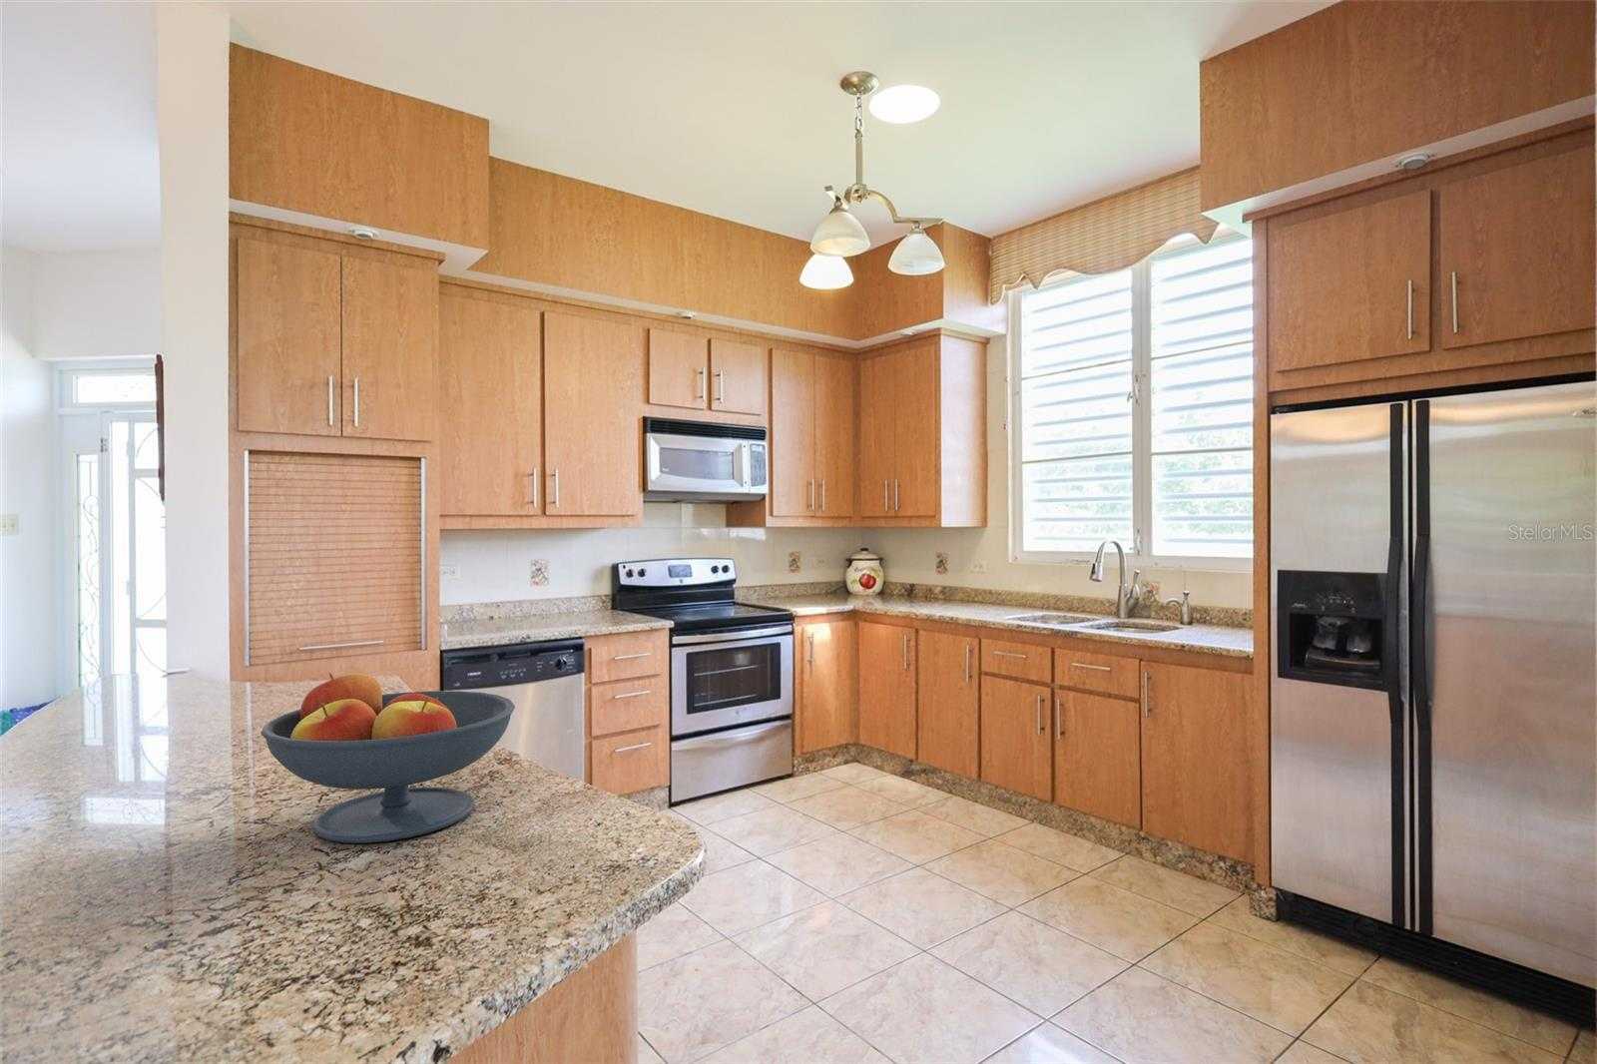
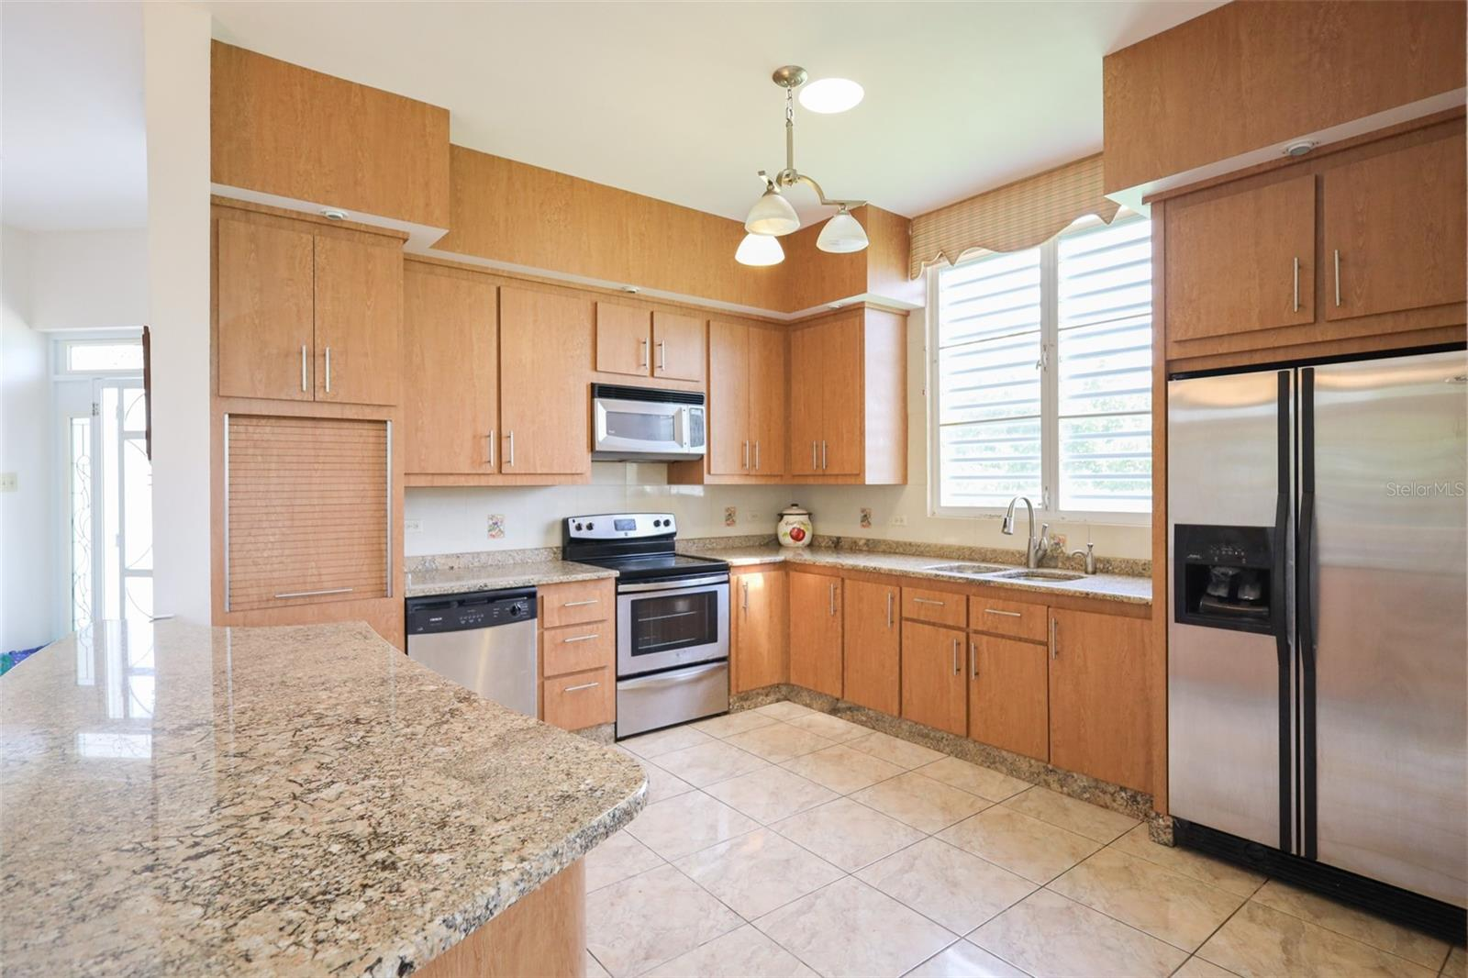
- fruit bowl [260,672,517,844]
